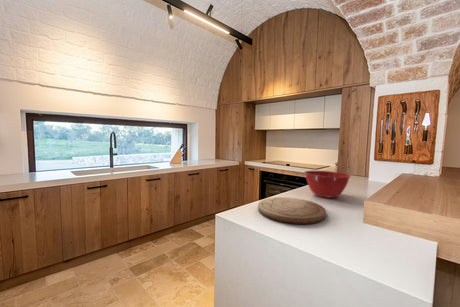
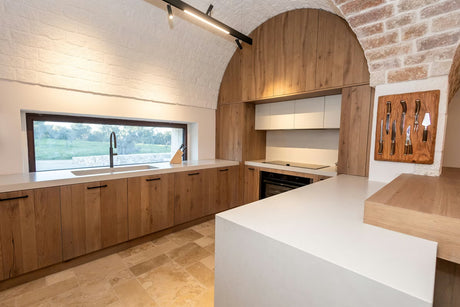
- mixing bowl [303,170,351,199]
- cutting board [257,196,327,225]
